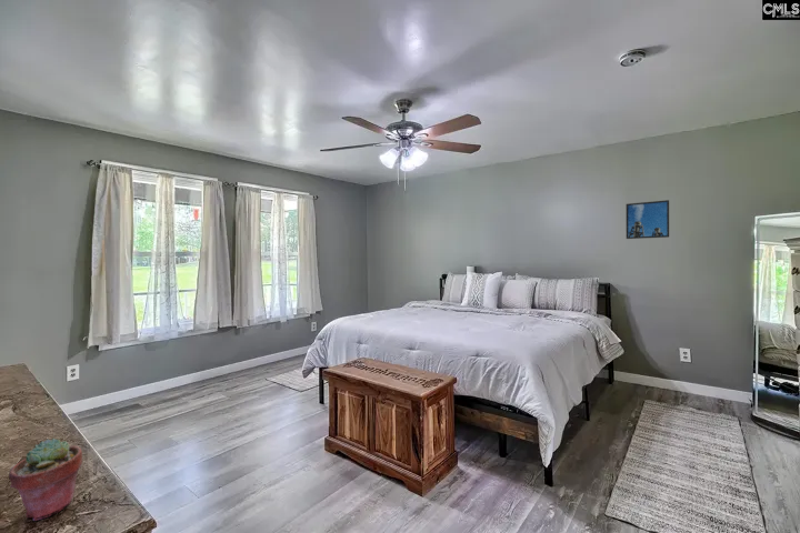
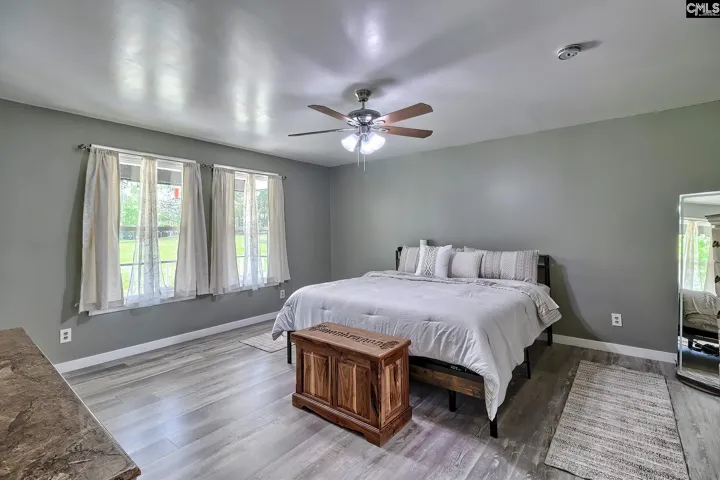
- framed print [626,199,670,240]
- potted succulent [8,438,83,522]
